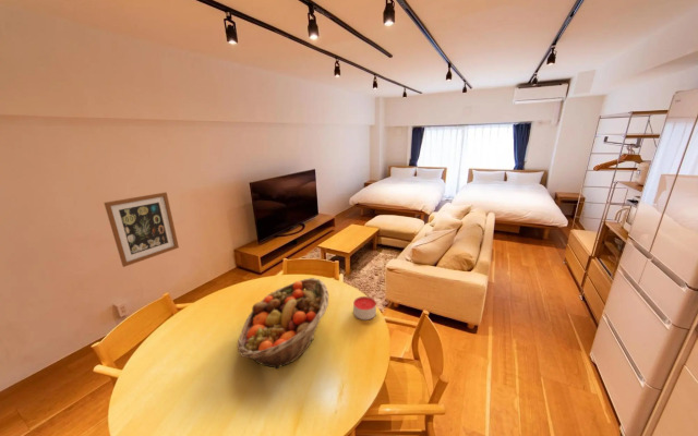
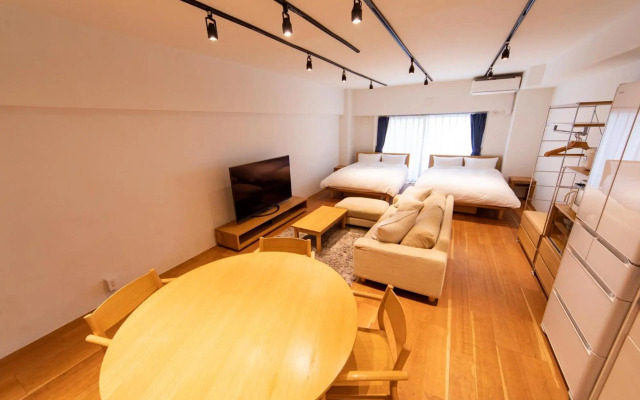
- fruit basket [236,277,330,370]
- candle [352,295,377,320]
- wall art [103,191,180,268]
